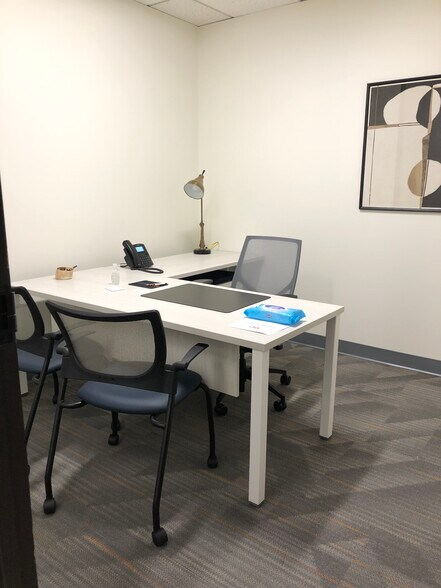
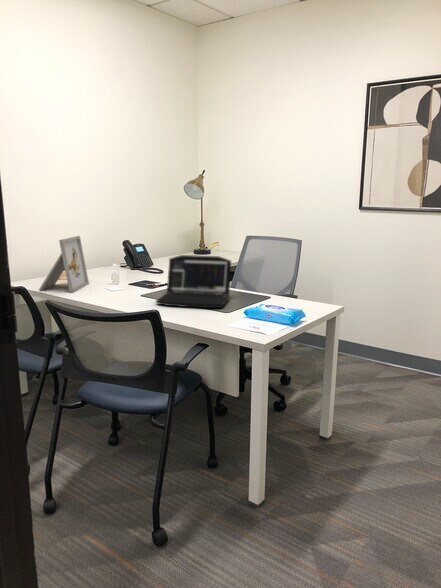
+ picture frame [38,235,90,293]
+ laptop [155,254,232,309]
